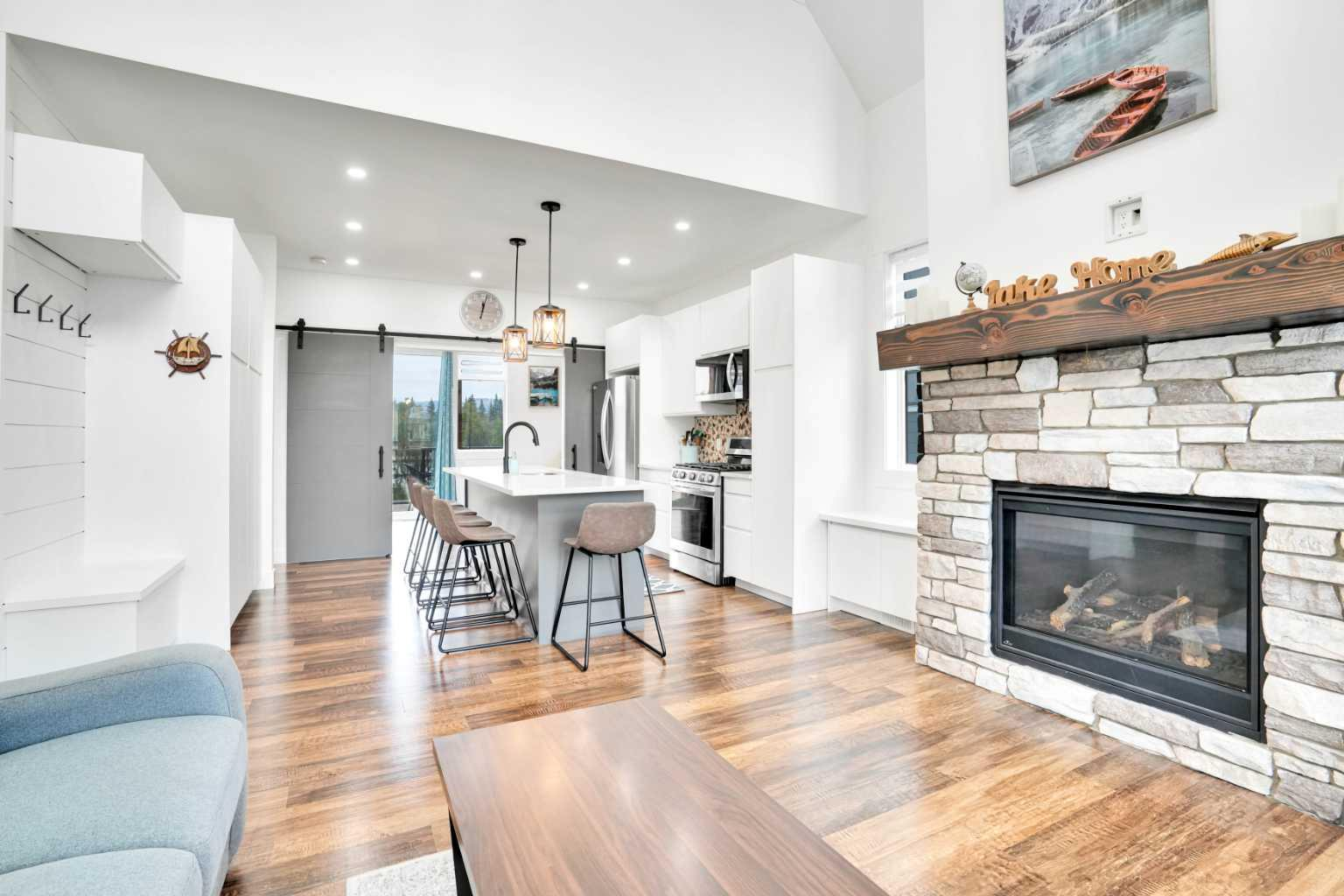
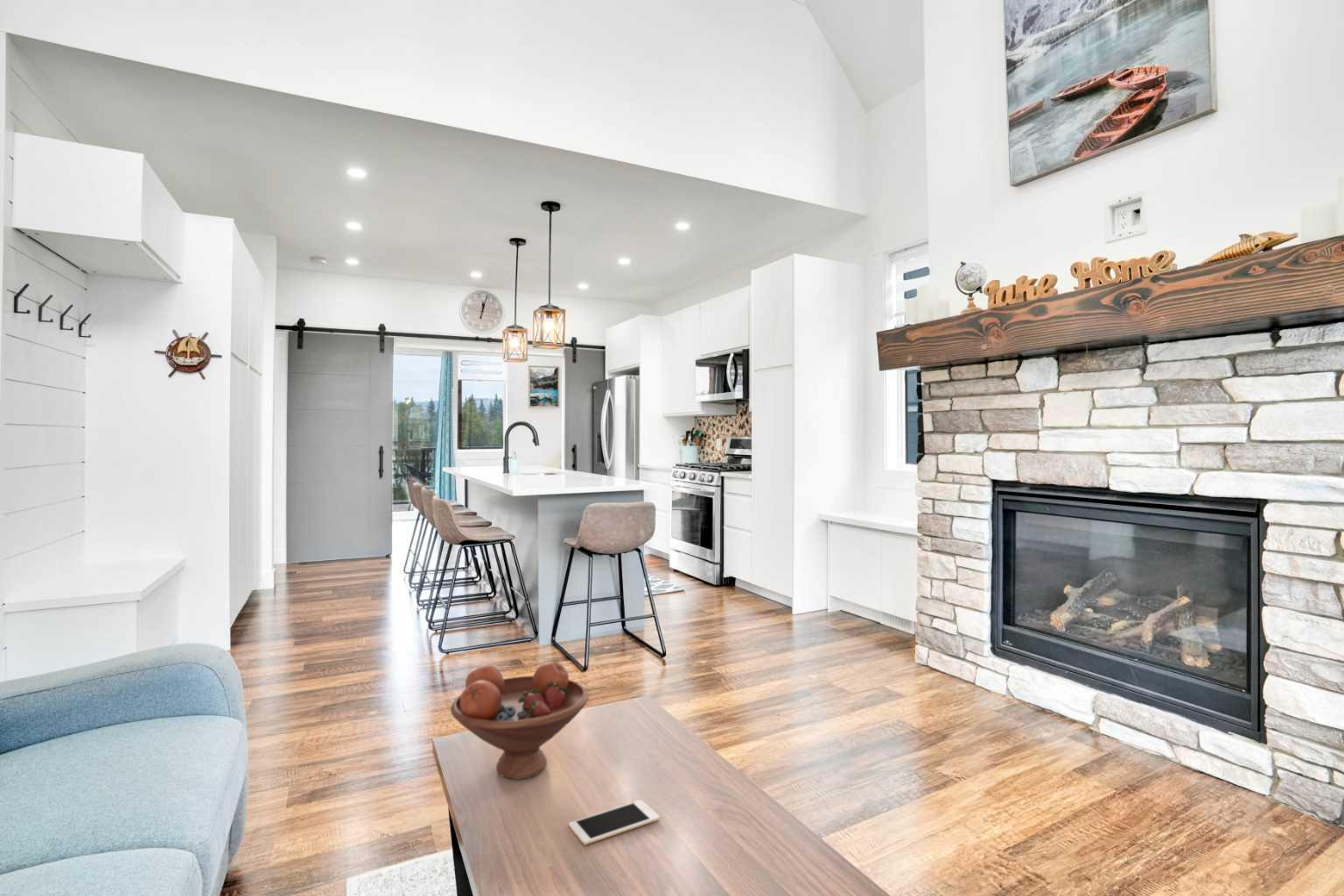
+ cell phone [568,799,661,845]
+ fruit bowl [450,661,590,781]
